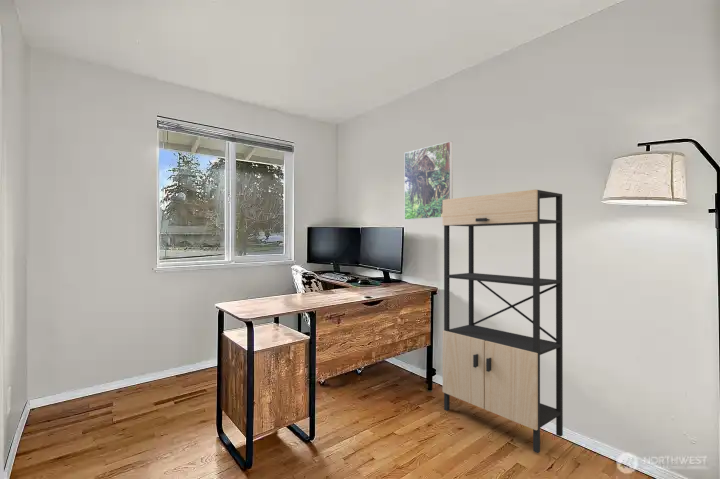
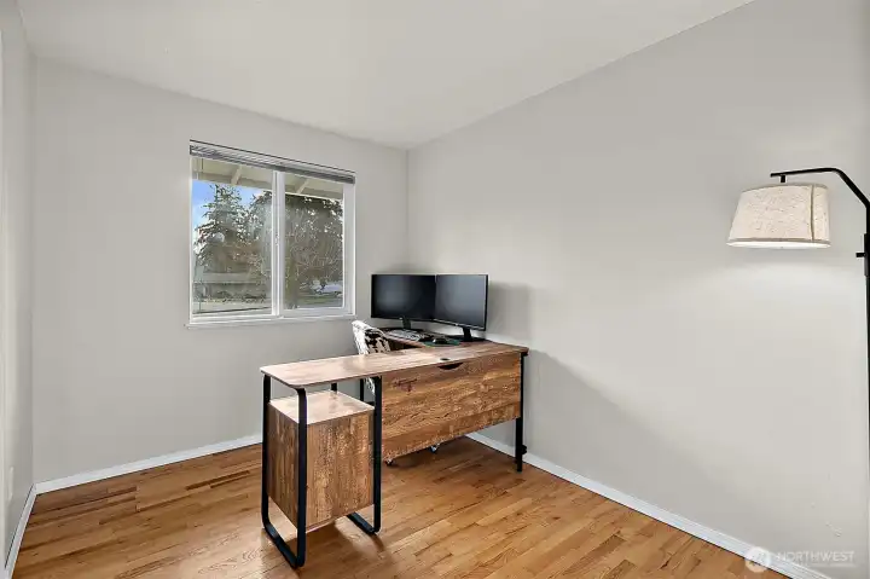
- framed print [403,140,454,221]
- shelving unit [442,189,564,454]
